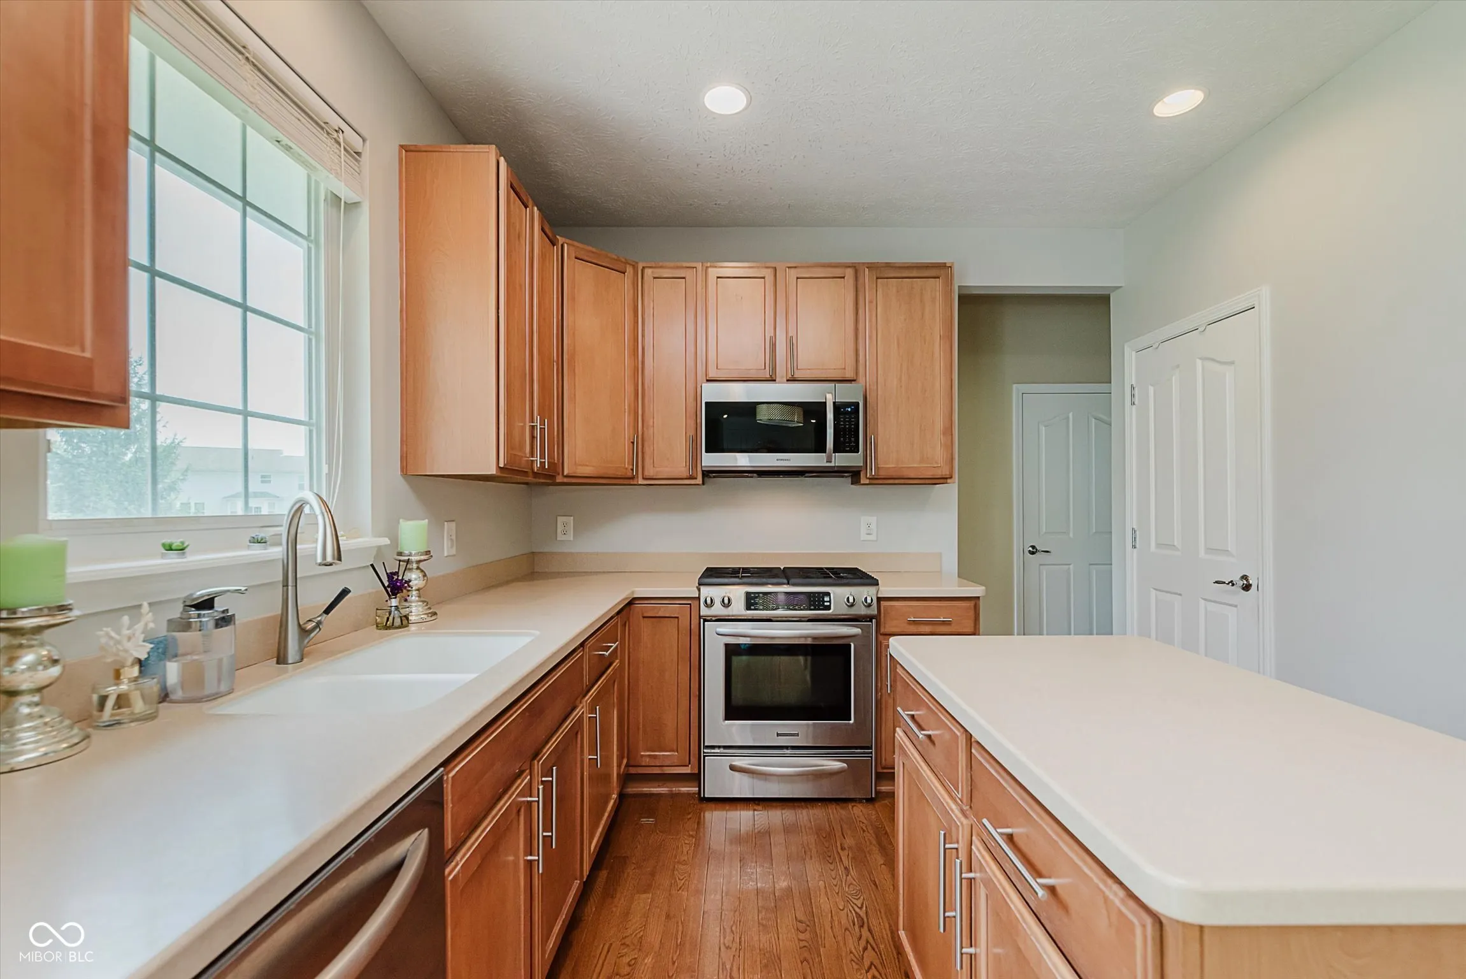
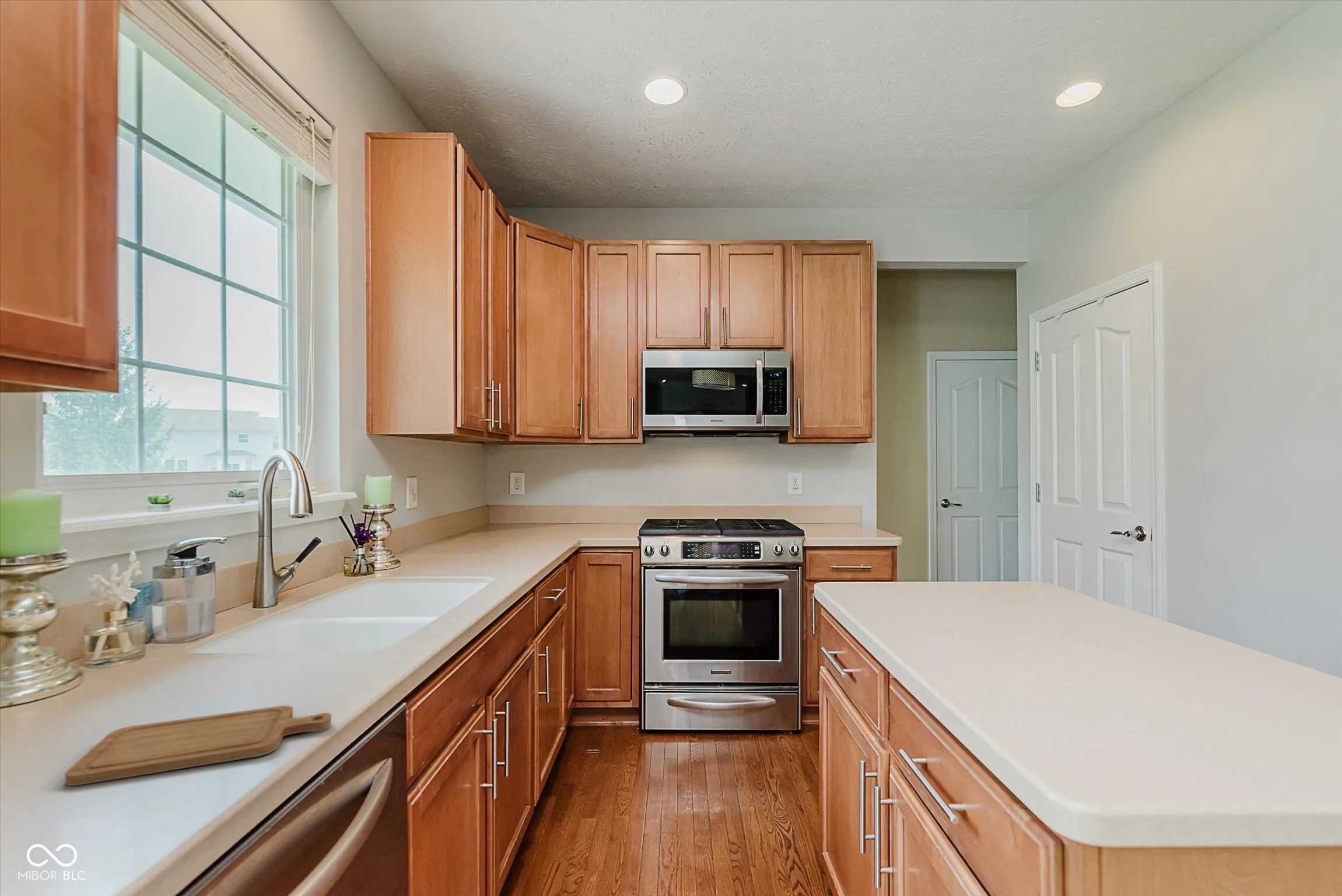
+ chopping board [65,705,332,786]
